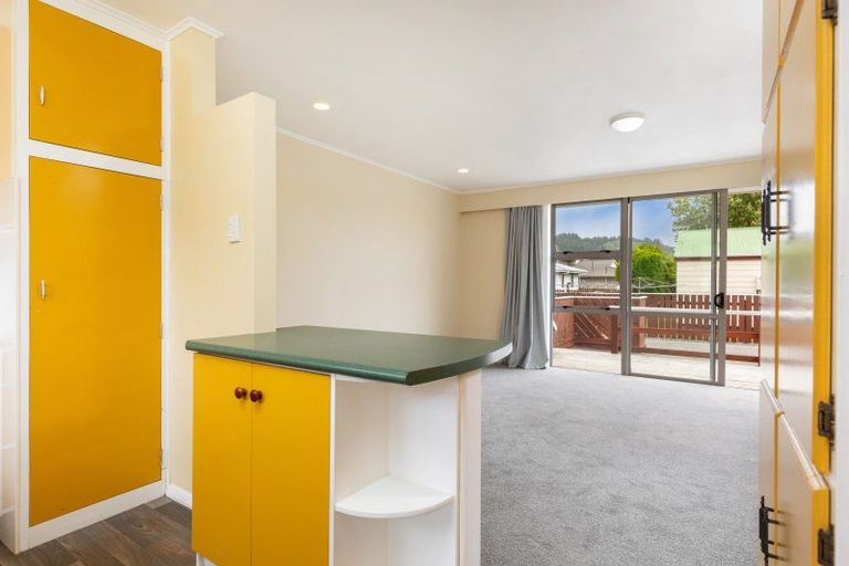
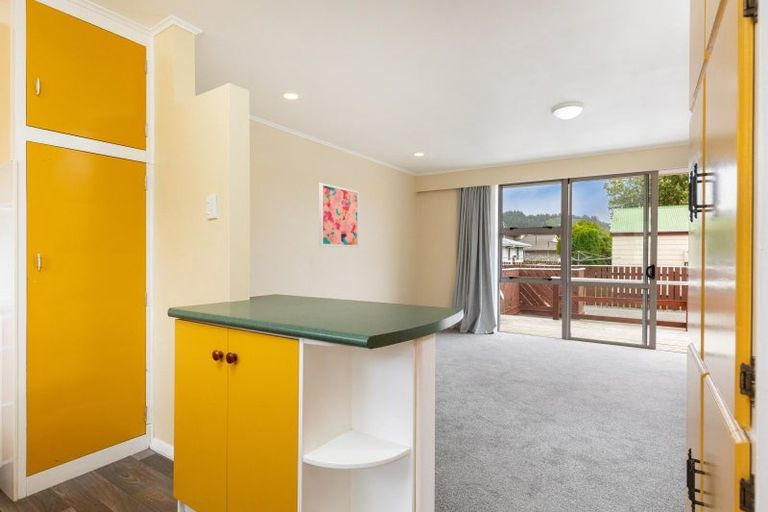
+ wall art [318,182,360,248]
